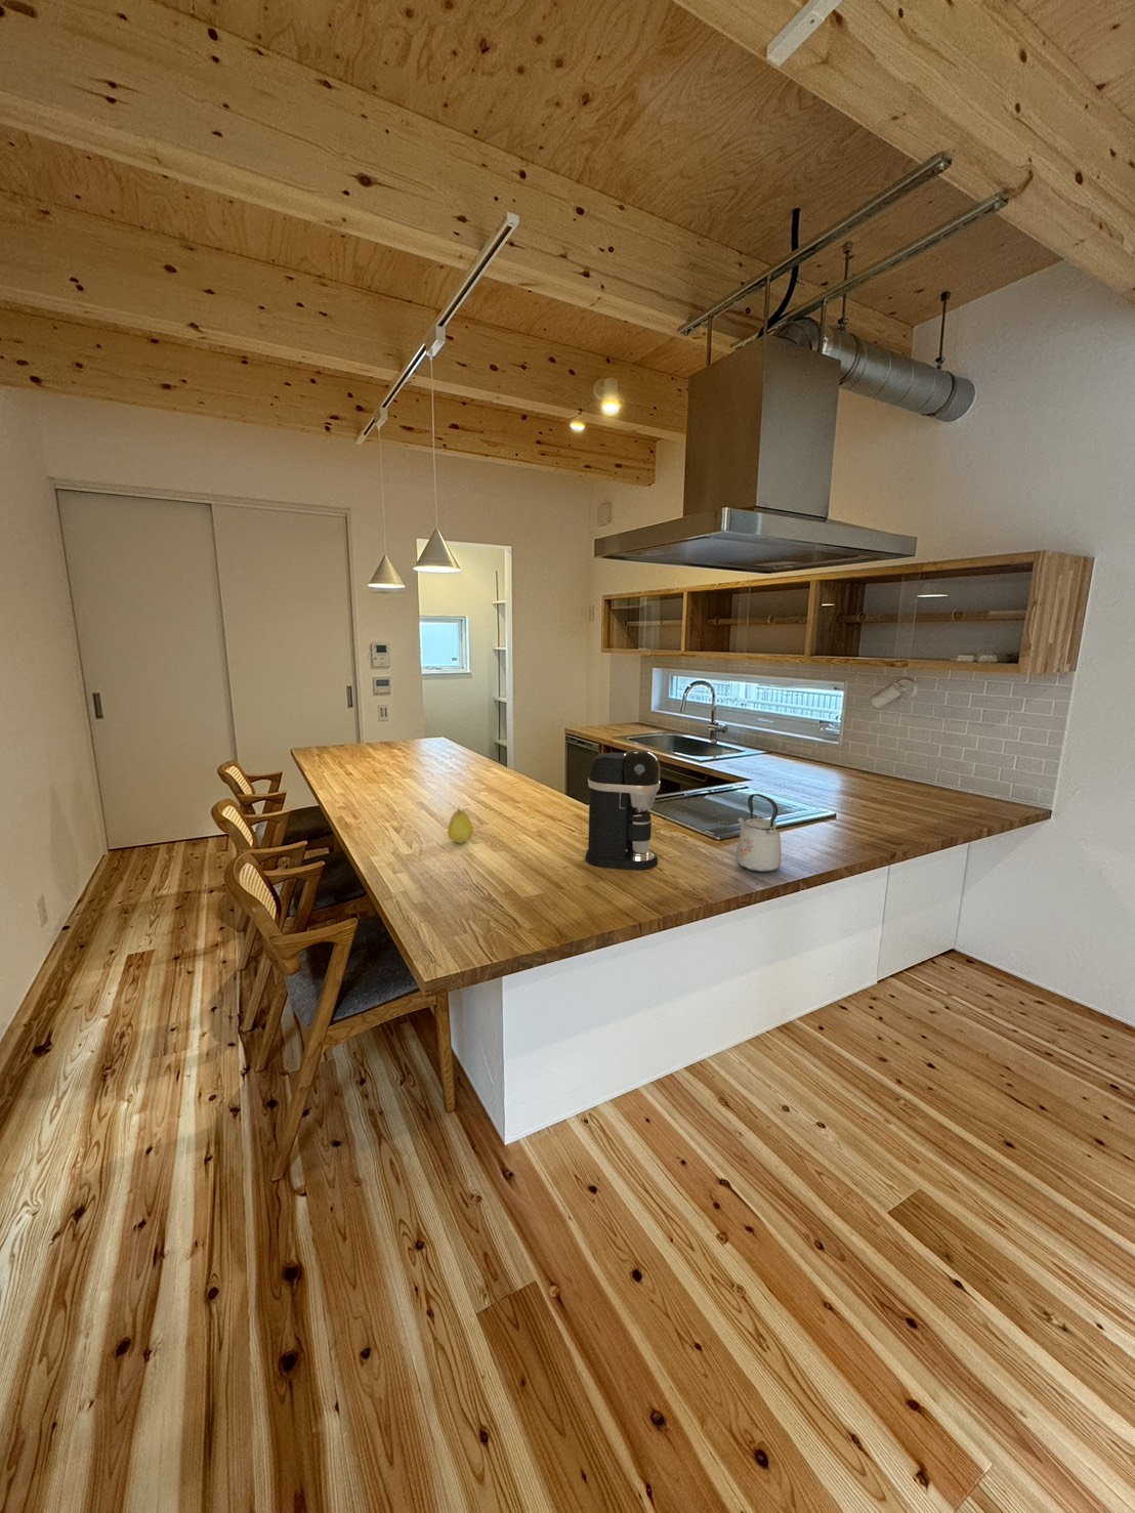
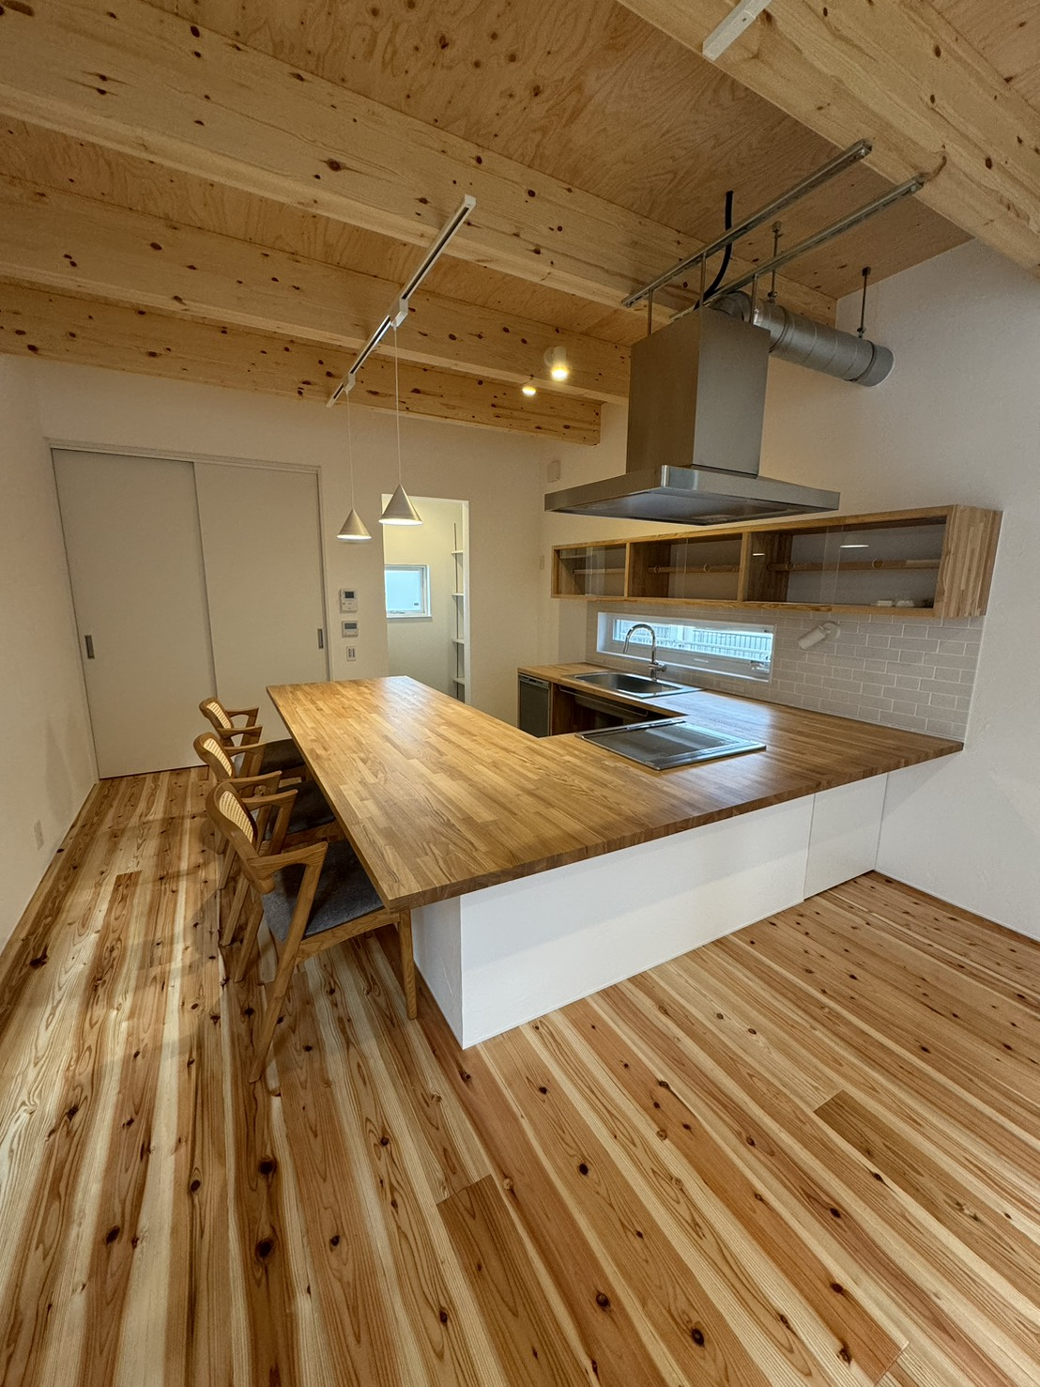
- fruit [447,806,475,845]
- kettle [734,793,782,874]
- coffee maker [585,749,660,870]
